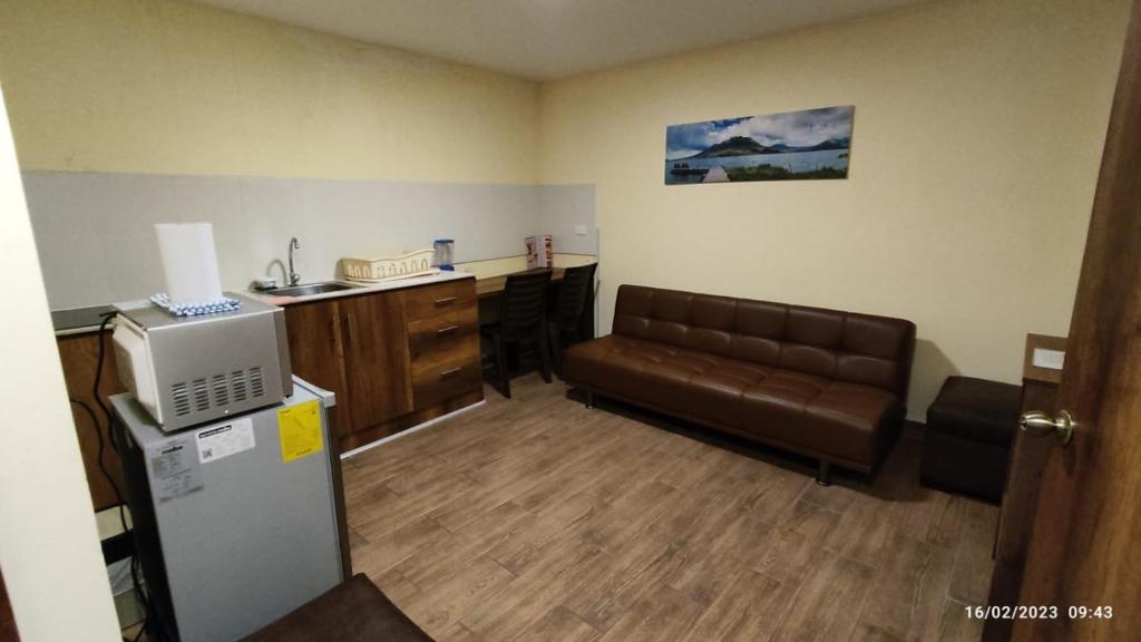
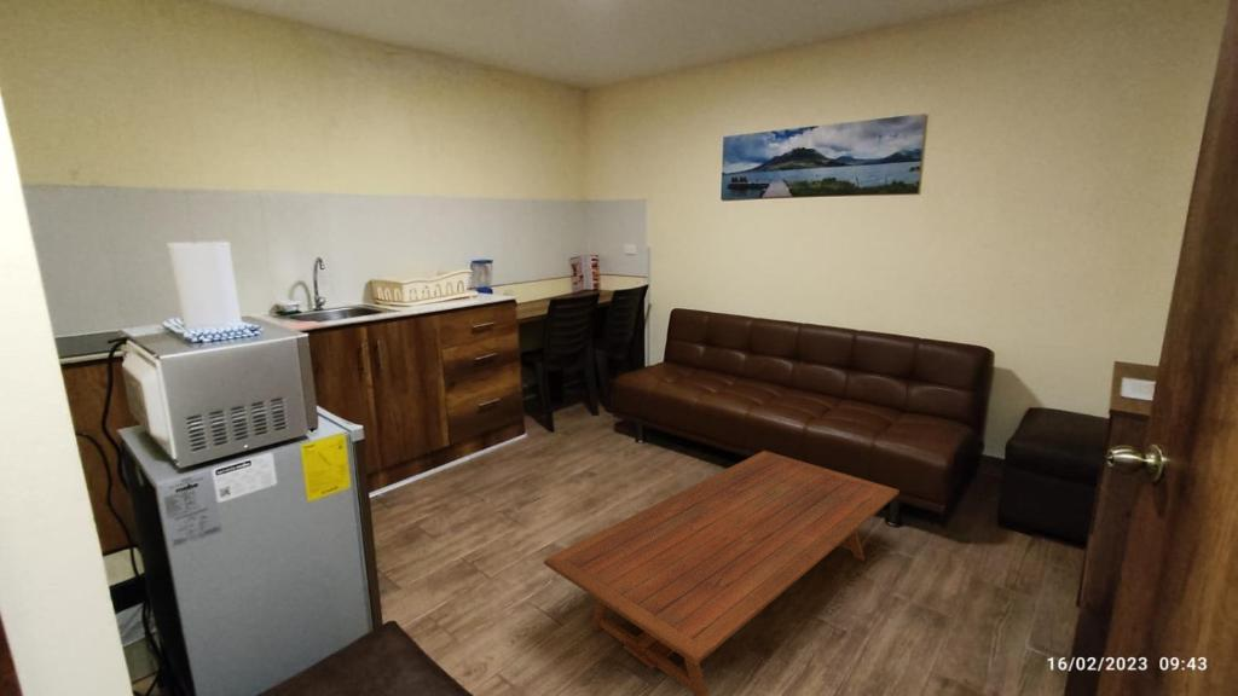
+ coffee table [543,450,901,696]
